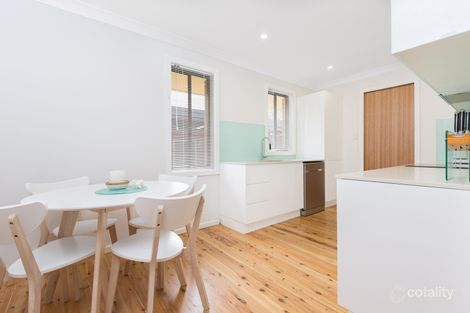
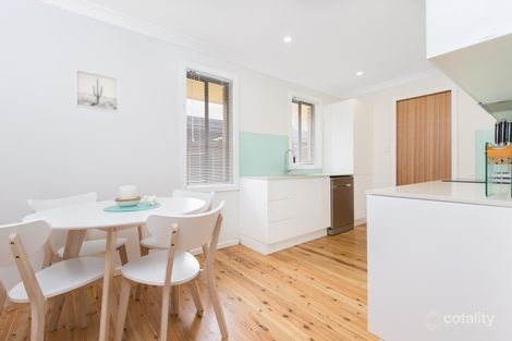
+ wall art [75,69,119,113]
